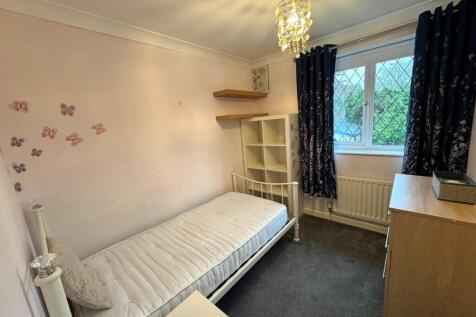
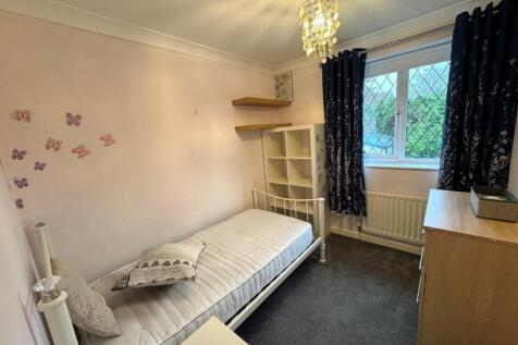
+ decorative pillow [109,242,210,292]
